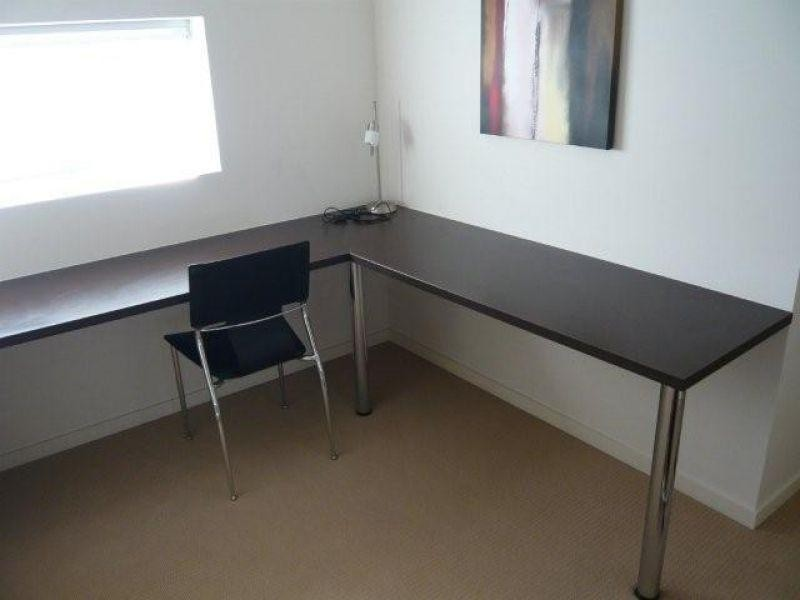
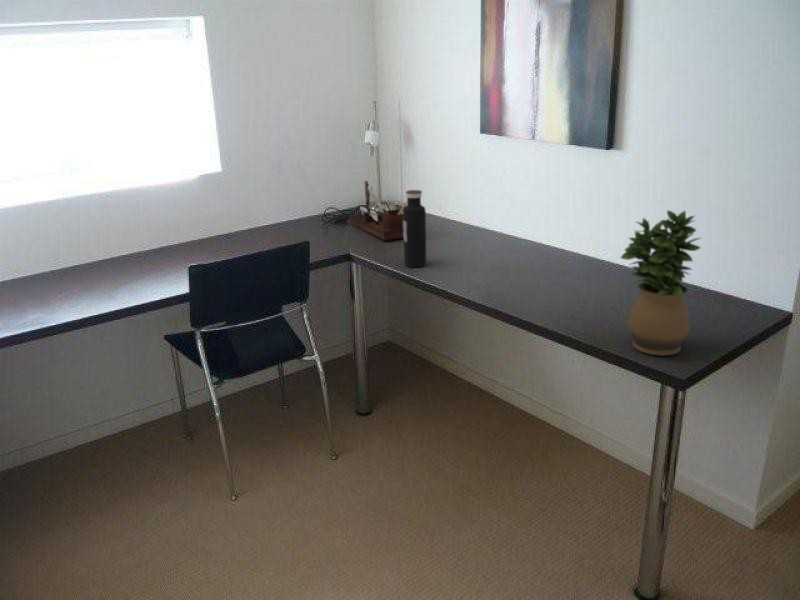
+ potted plant [620,209,703,356]
+ water bottle [403,189,427,268]
+ desk organizer [347,180,407,241]
